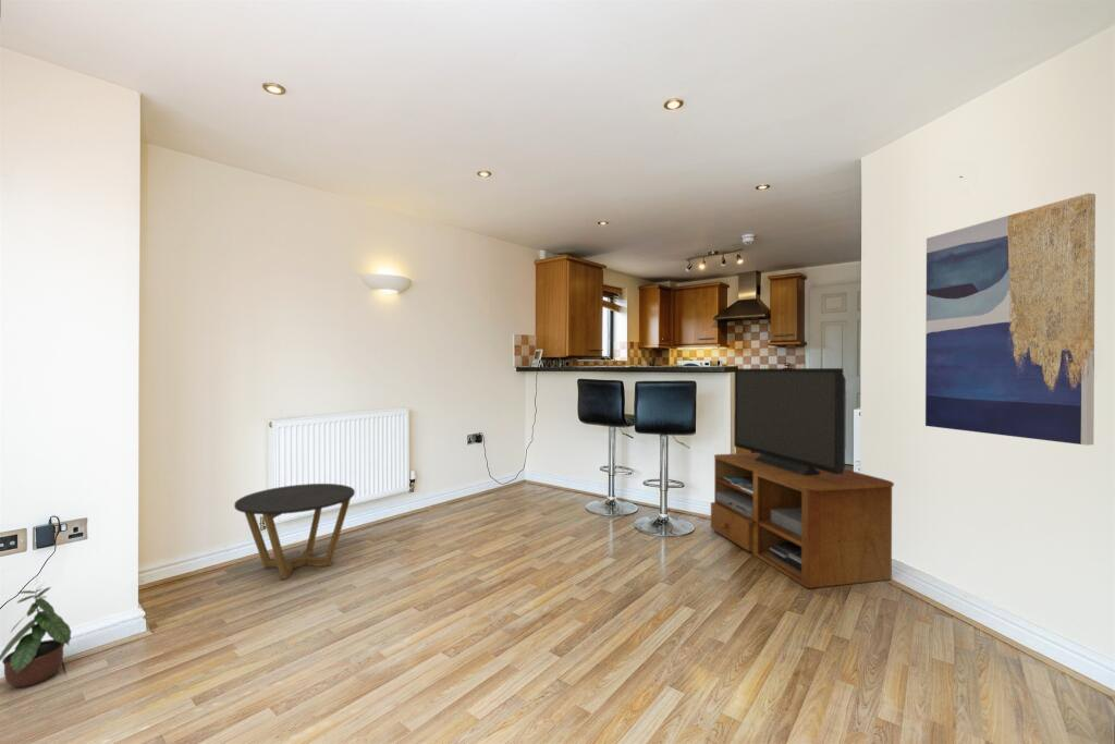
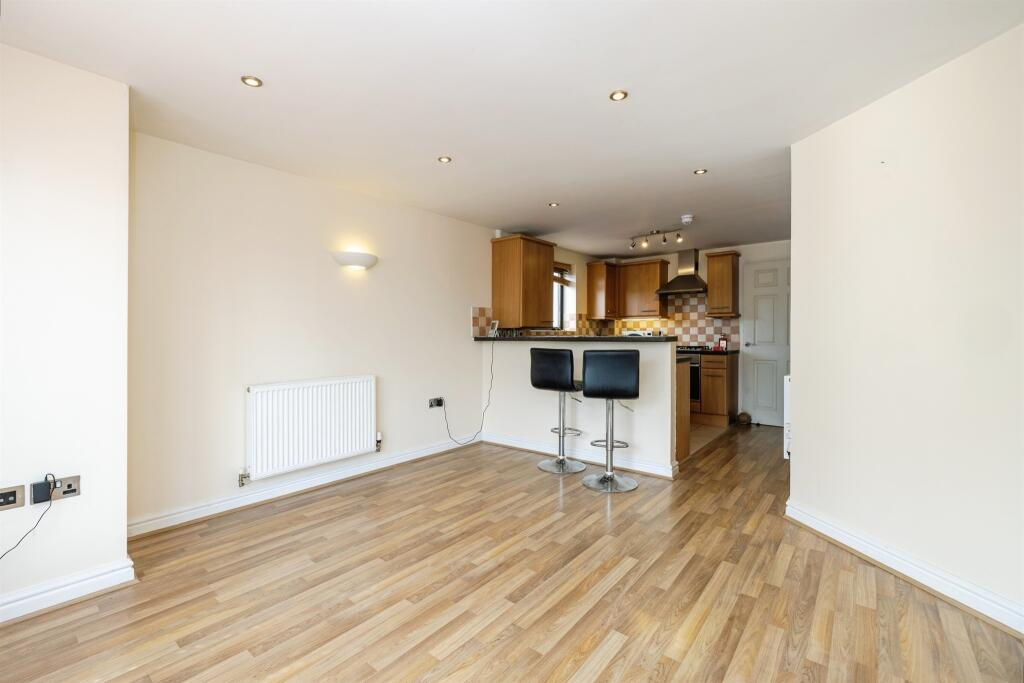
- tv stand [710,367,895,589]
- wall art [924,192,1096,447]
- side table [233,483,356,581]
- potted plant [0,583,72,688]
